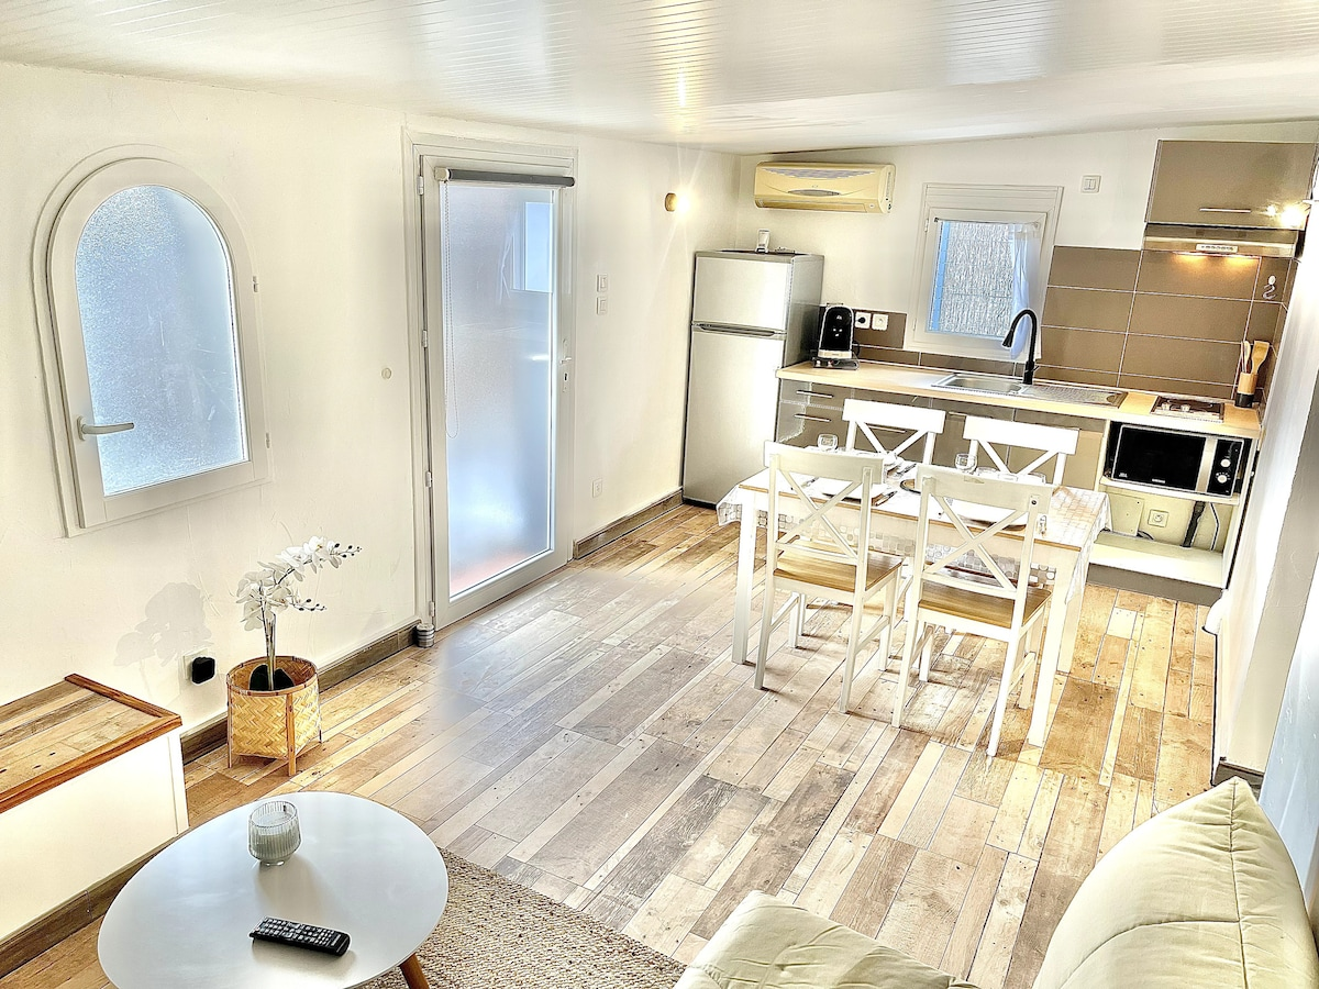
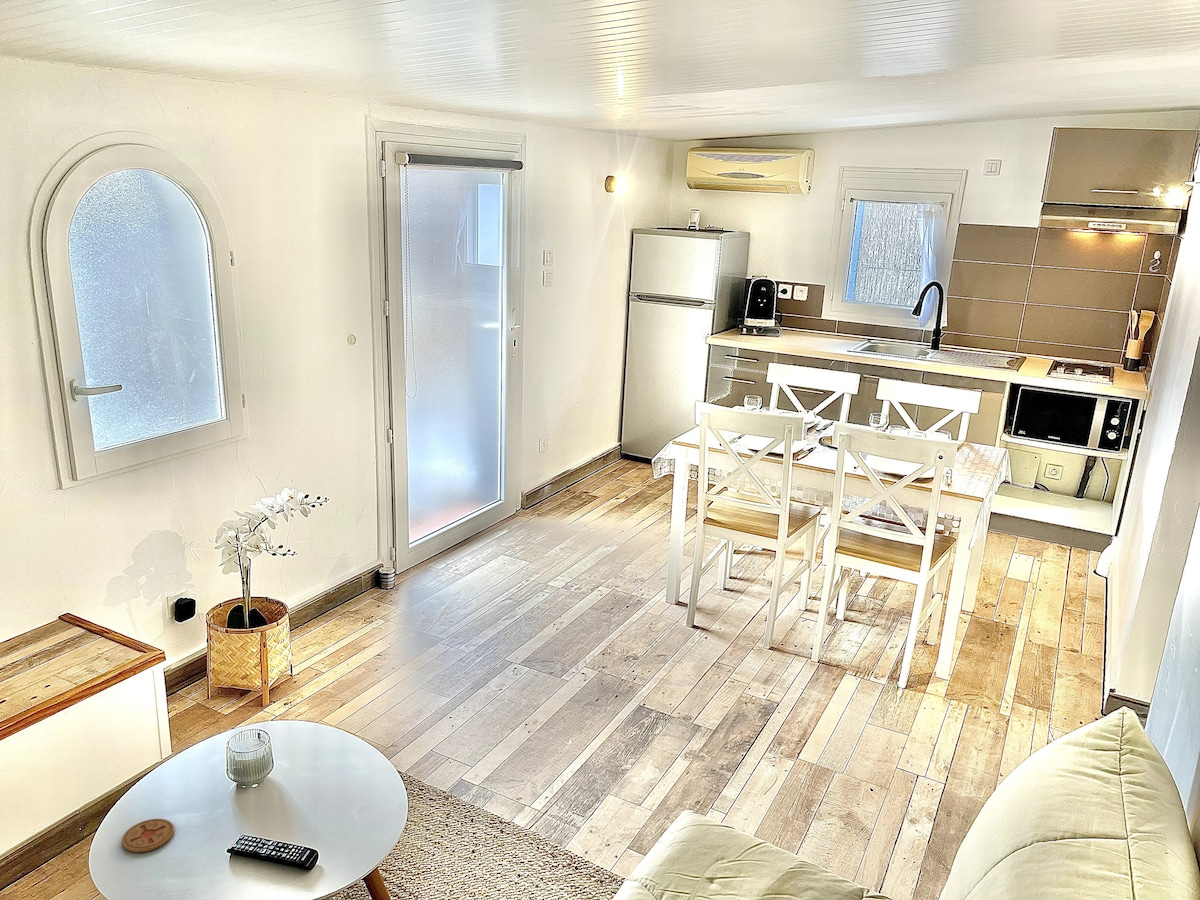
+ coaster [121,818,175,853]
